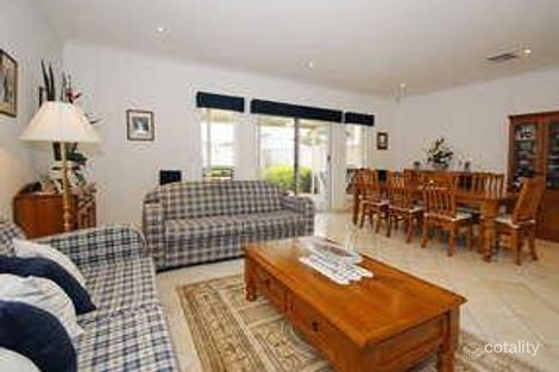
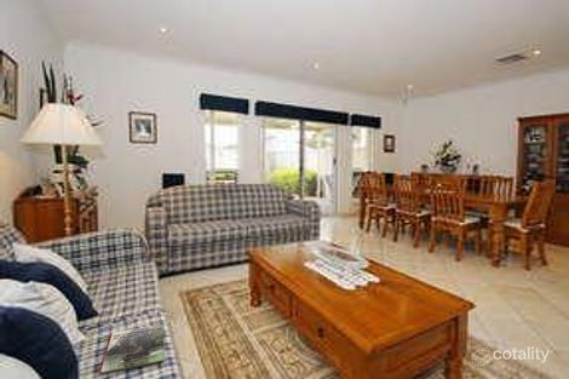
+ magazine [99,323,166,375]
